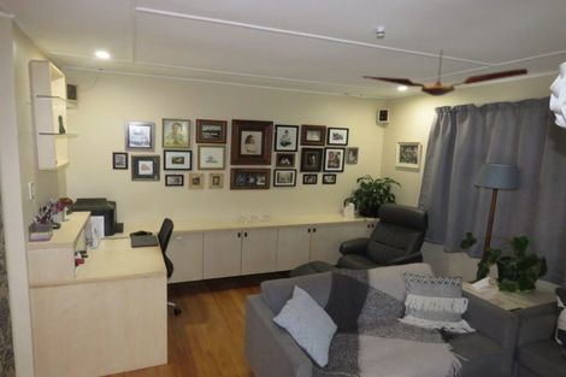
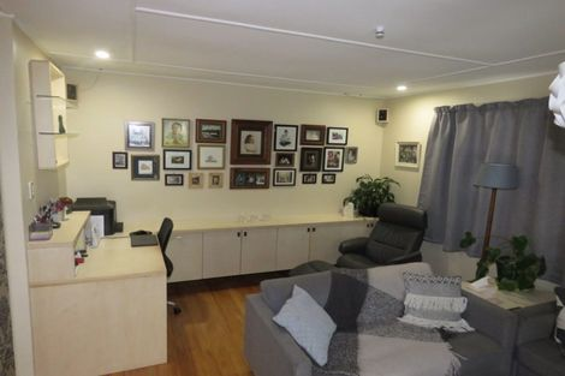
- ceiling fan [361,48,529,98]
